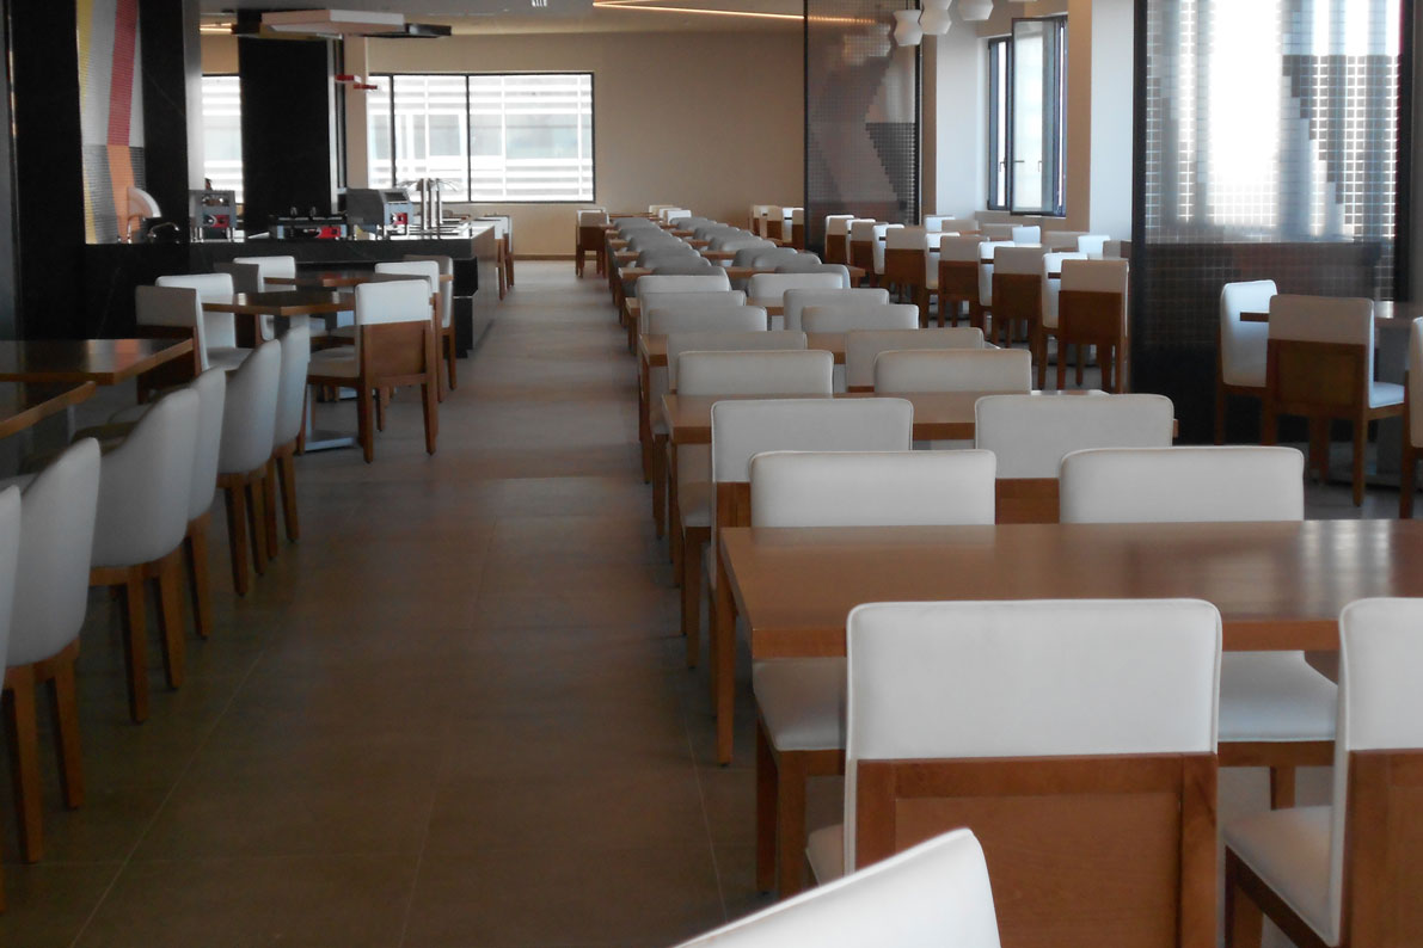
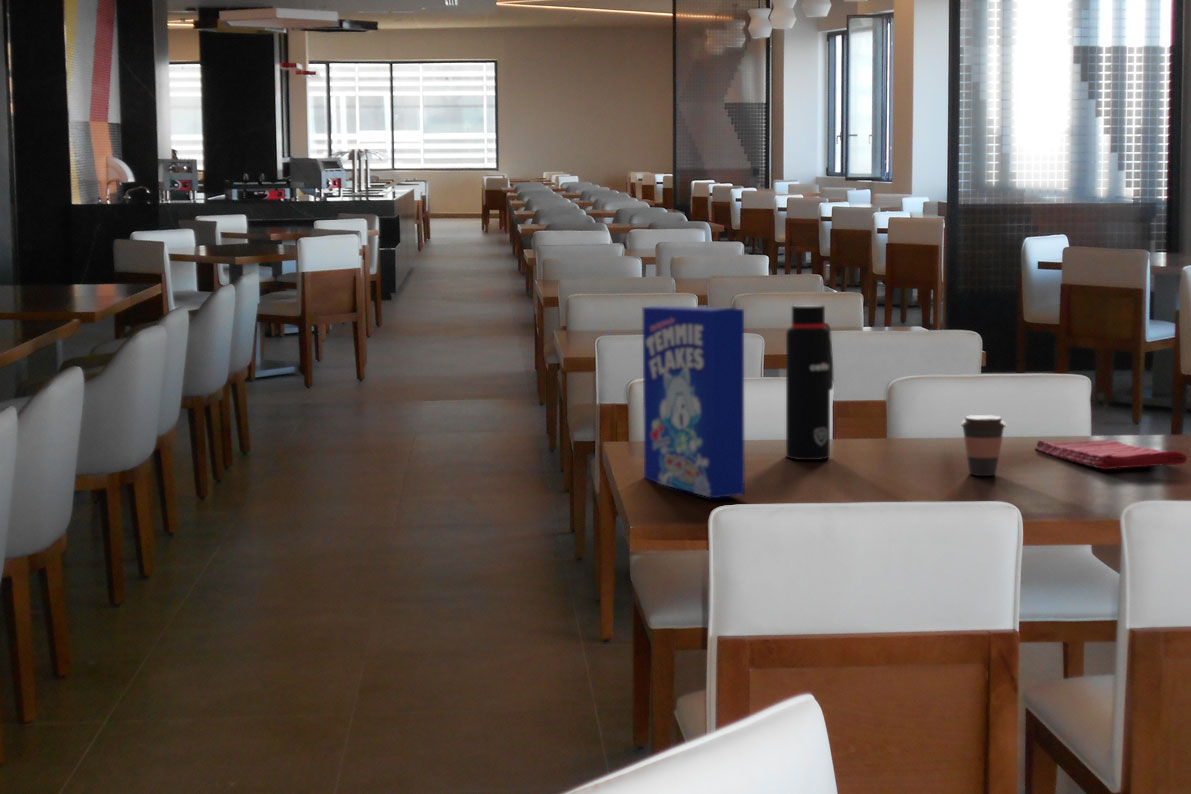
+ dish towel [1034,439,1188,470]
+ cereal box [642,305,745,499]
+ coffee cup [959,414,1007,477]
+ water bottle [785,304,834,461]
